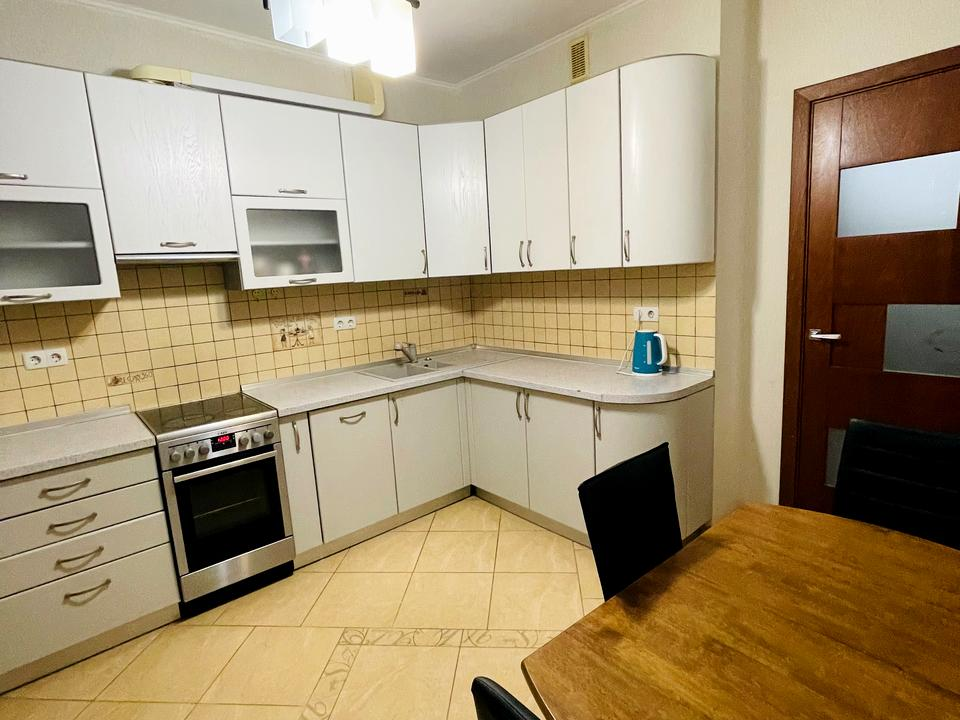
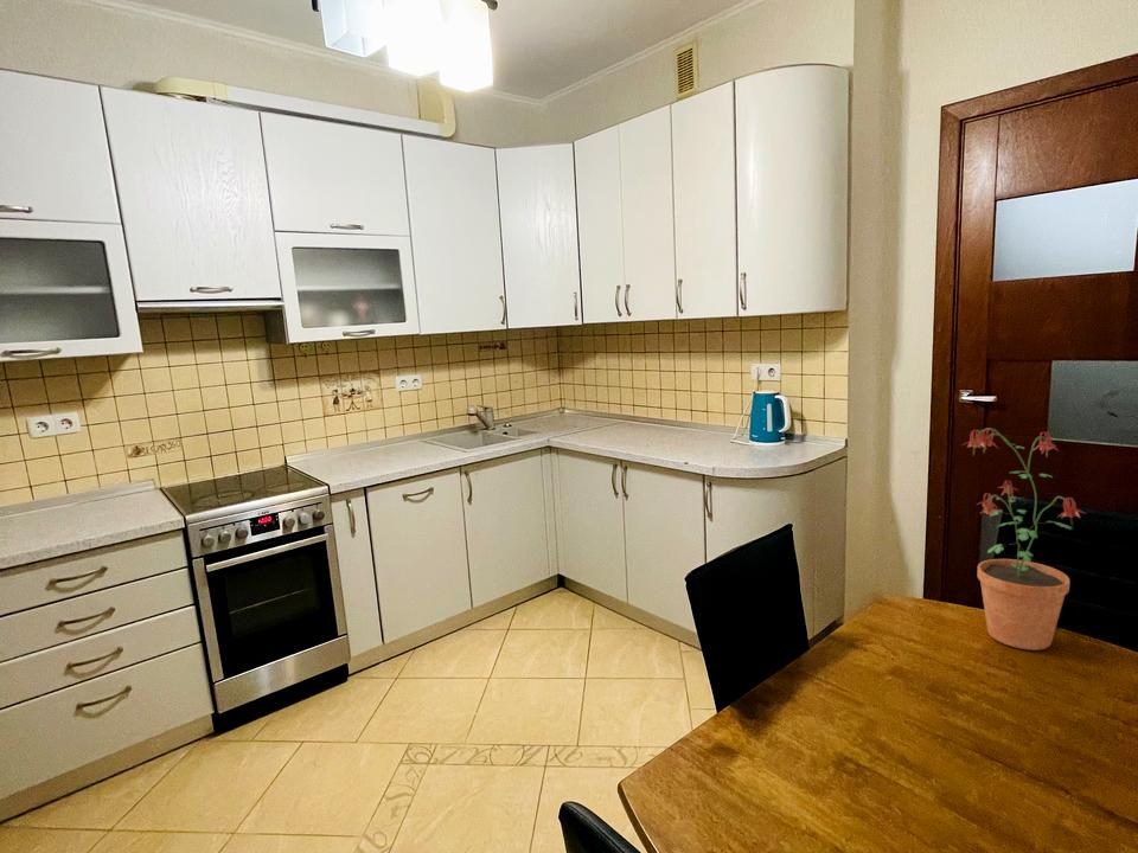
+ potted plant [961,426,1086,652]
